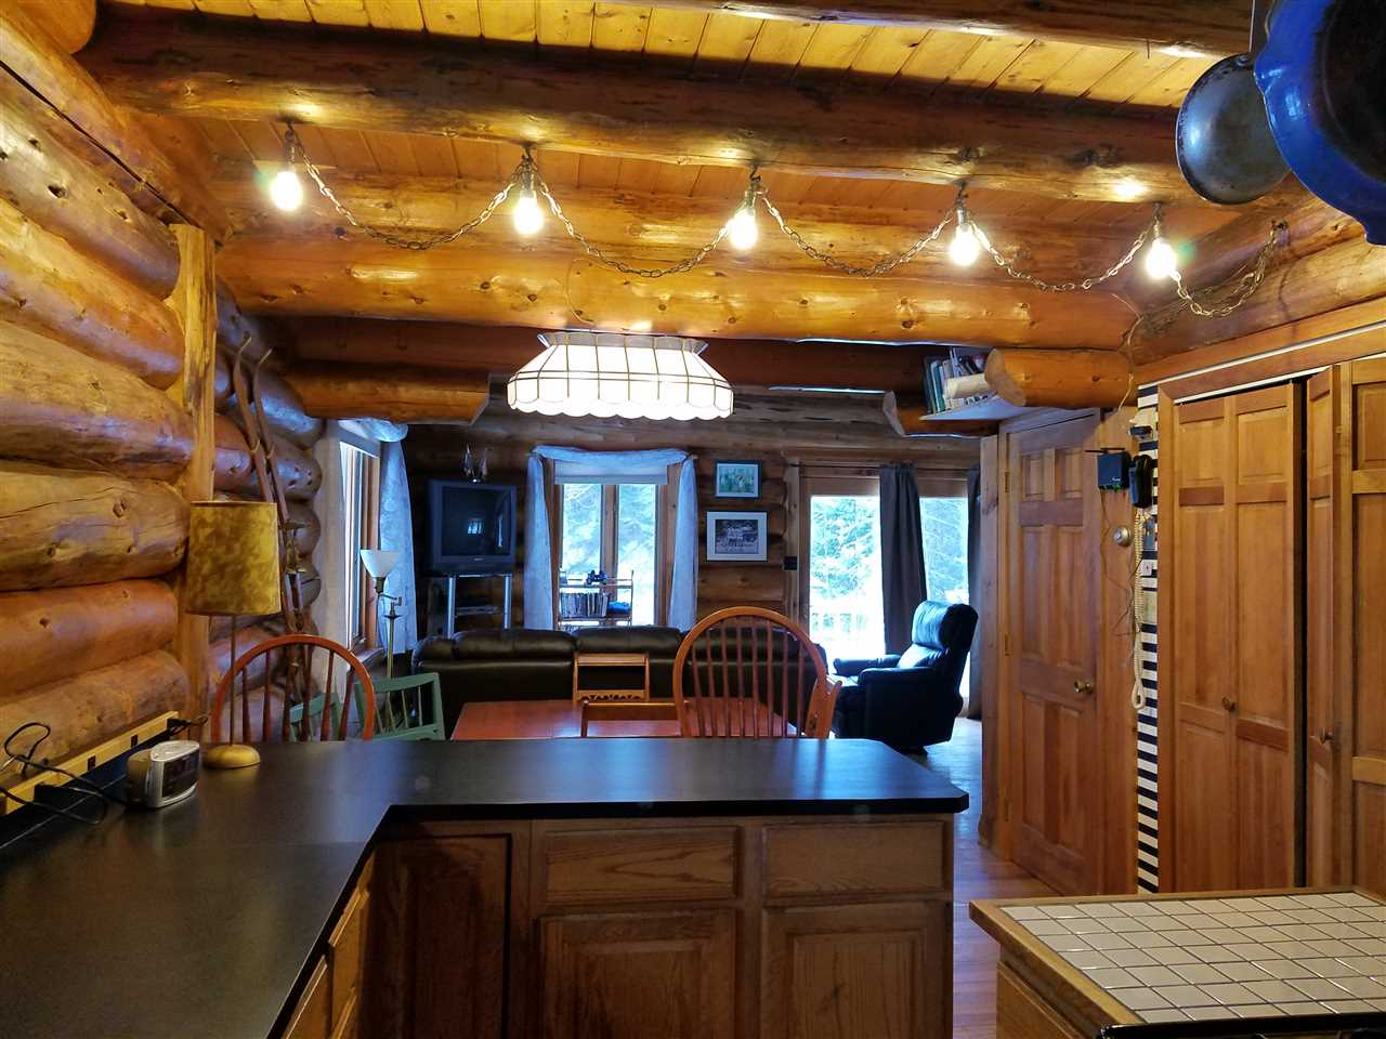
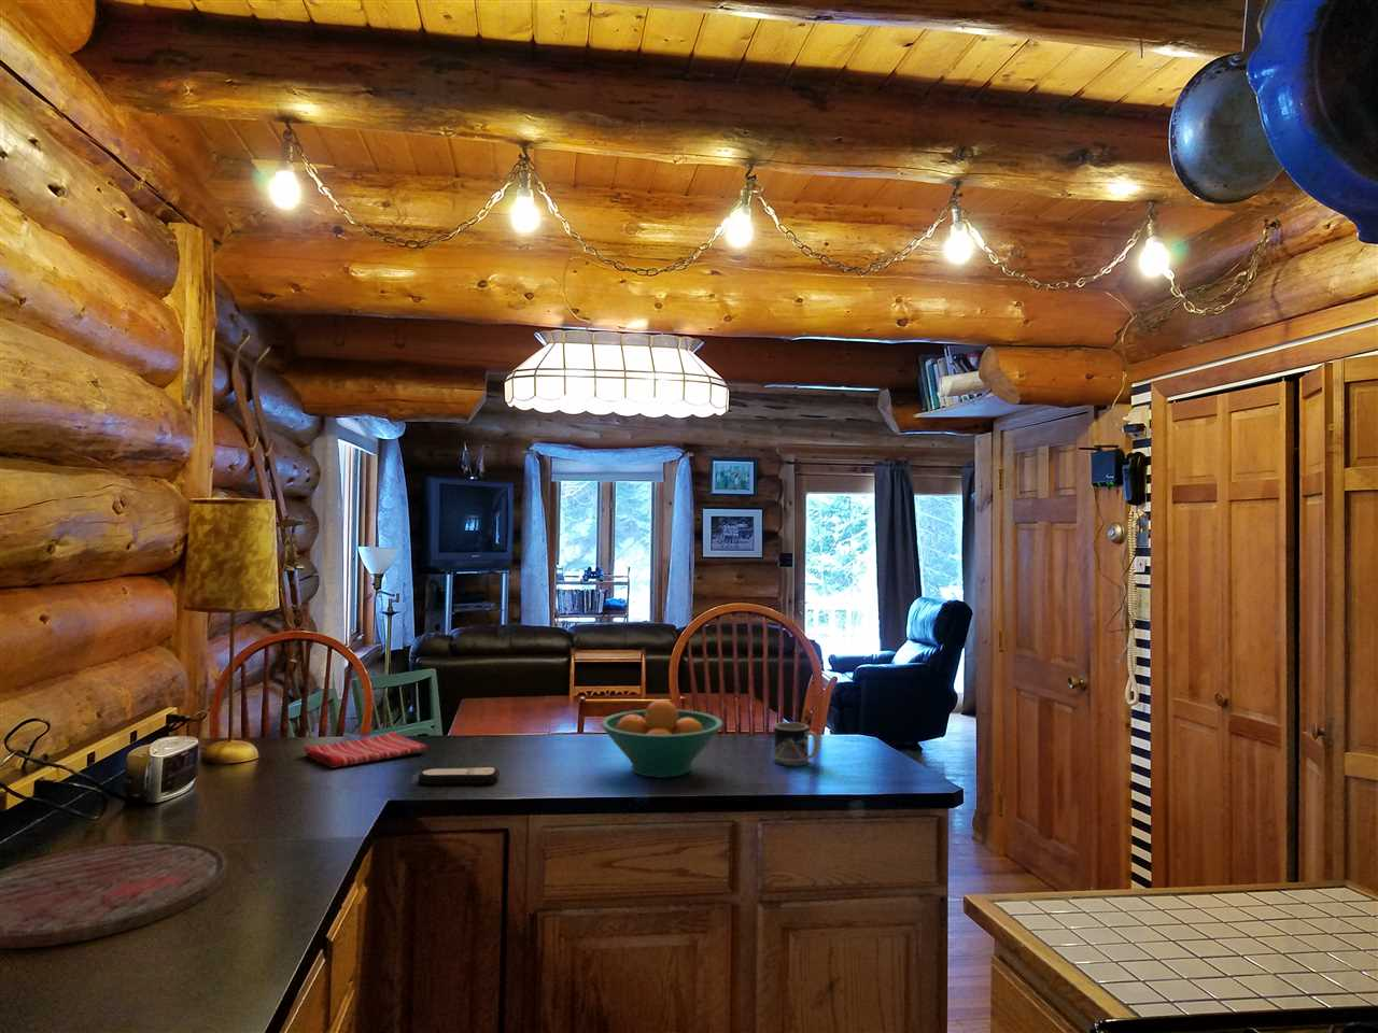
+ mug [773,720,821,766]
+ fruit bowl [600,699,725,779]
+ cutting board [0,839,228,951]
+ remote control [418,766,500,786]
+ dish towel [303,730,429,769]
